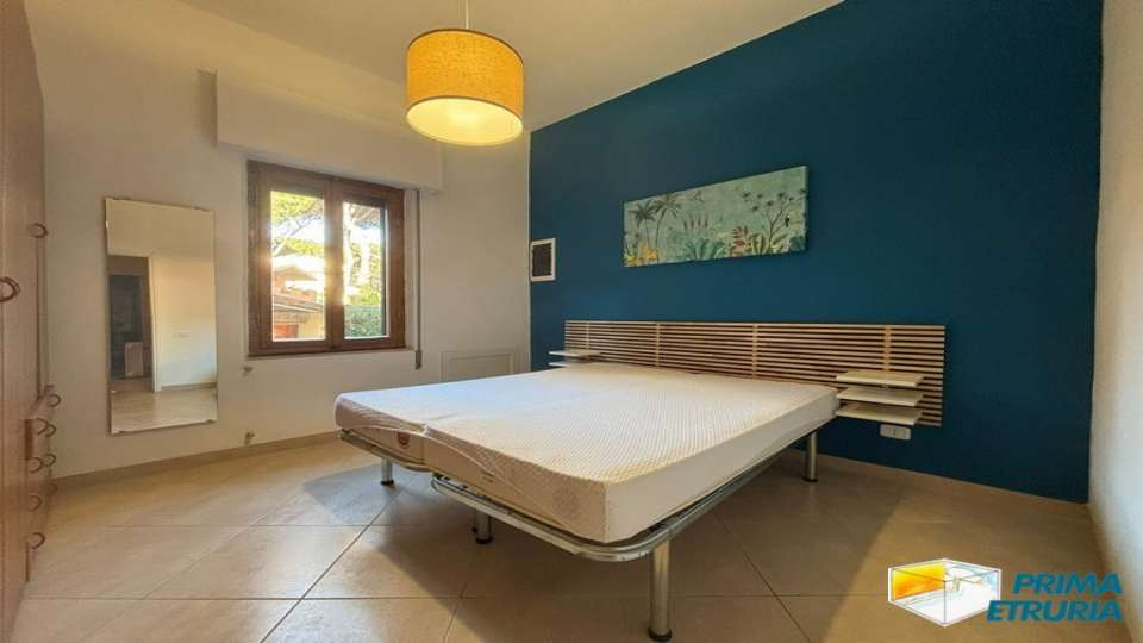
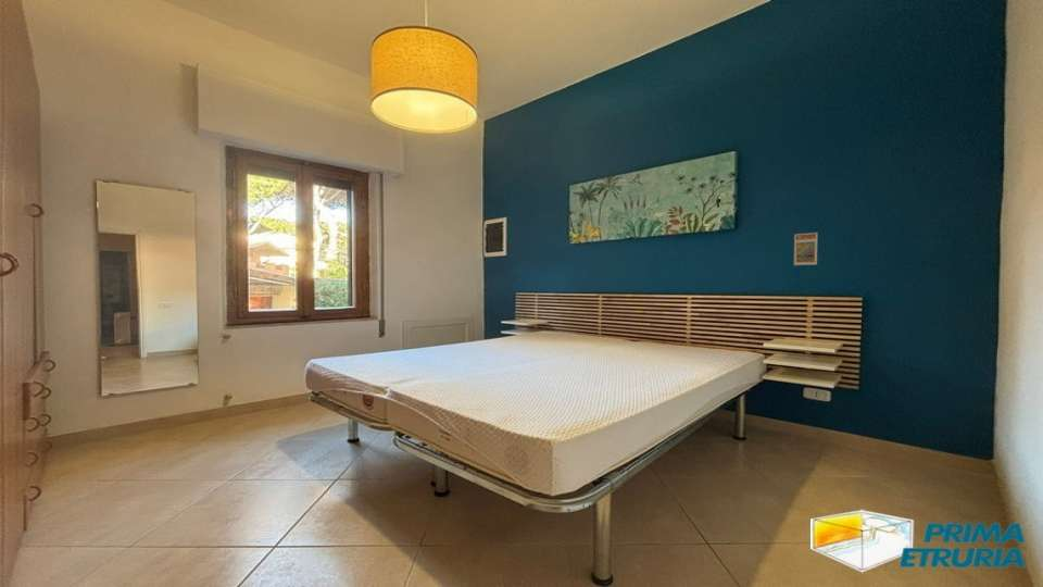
+ trading card display case [793,232,819,266]
